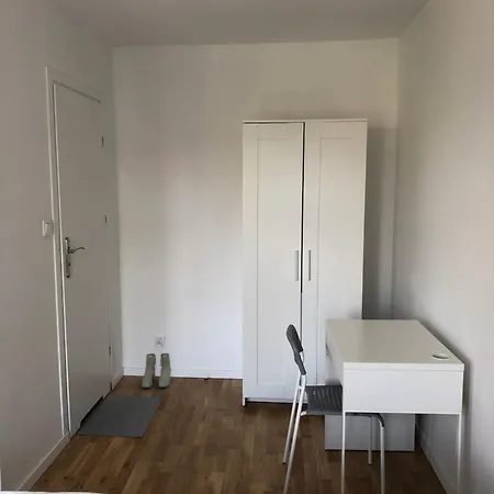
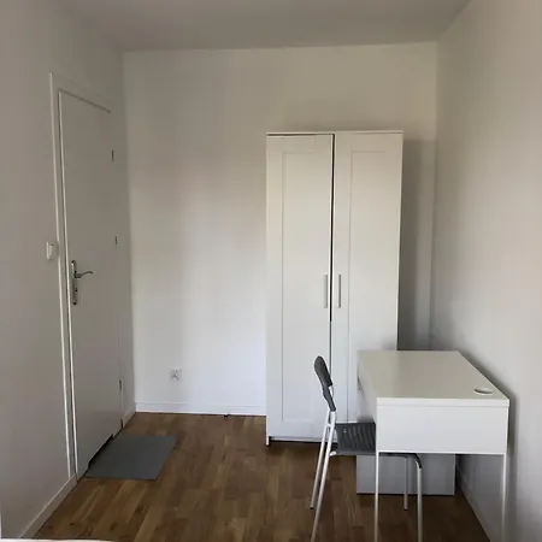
- boots [142,352,172,389]
